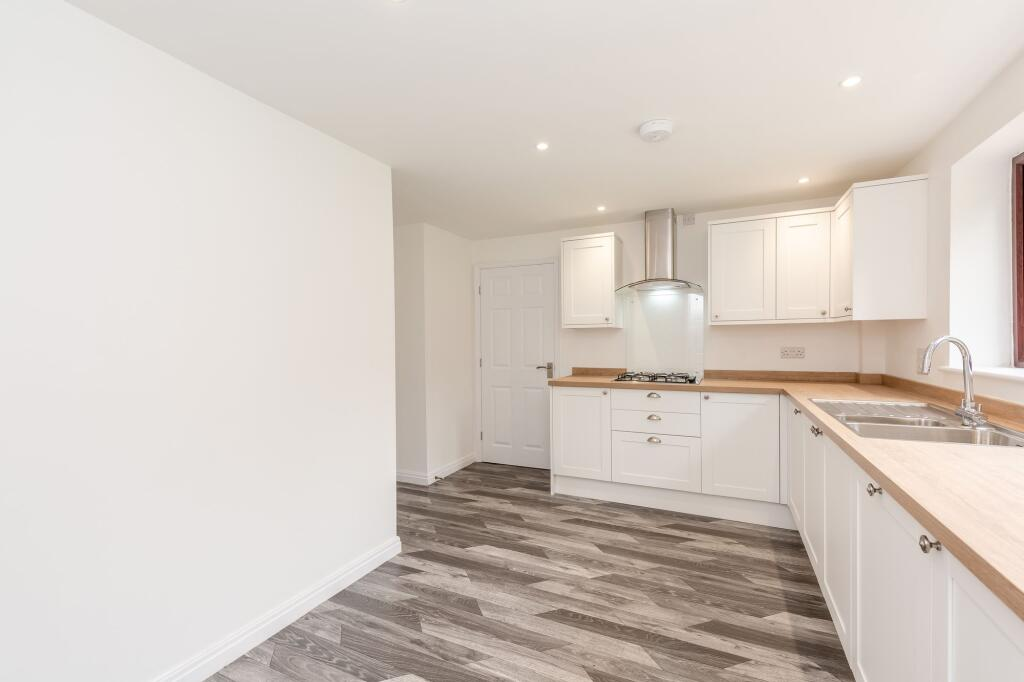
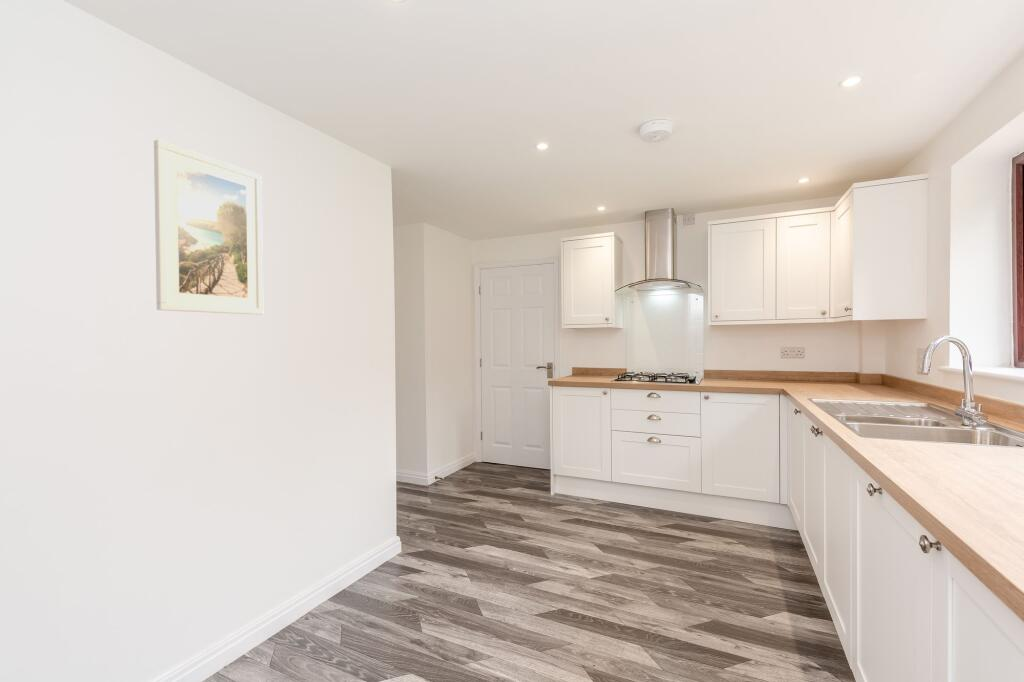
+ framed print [153,139,264,316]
